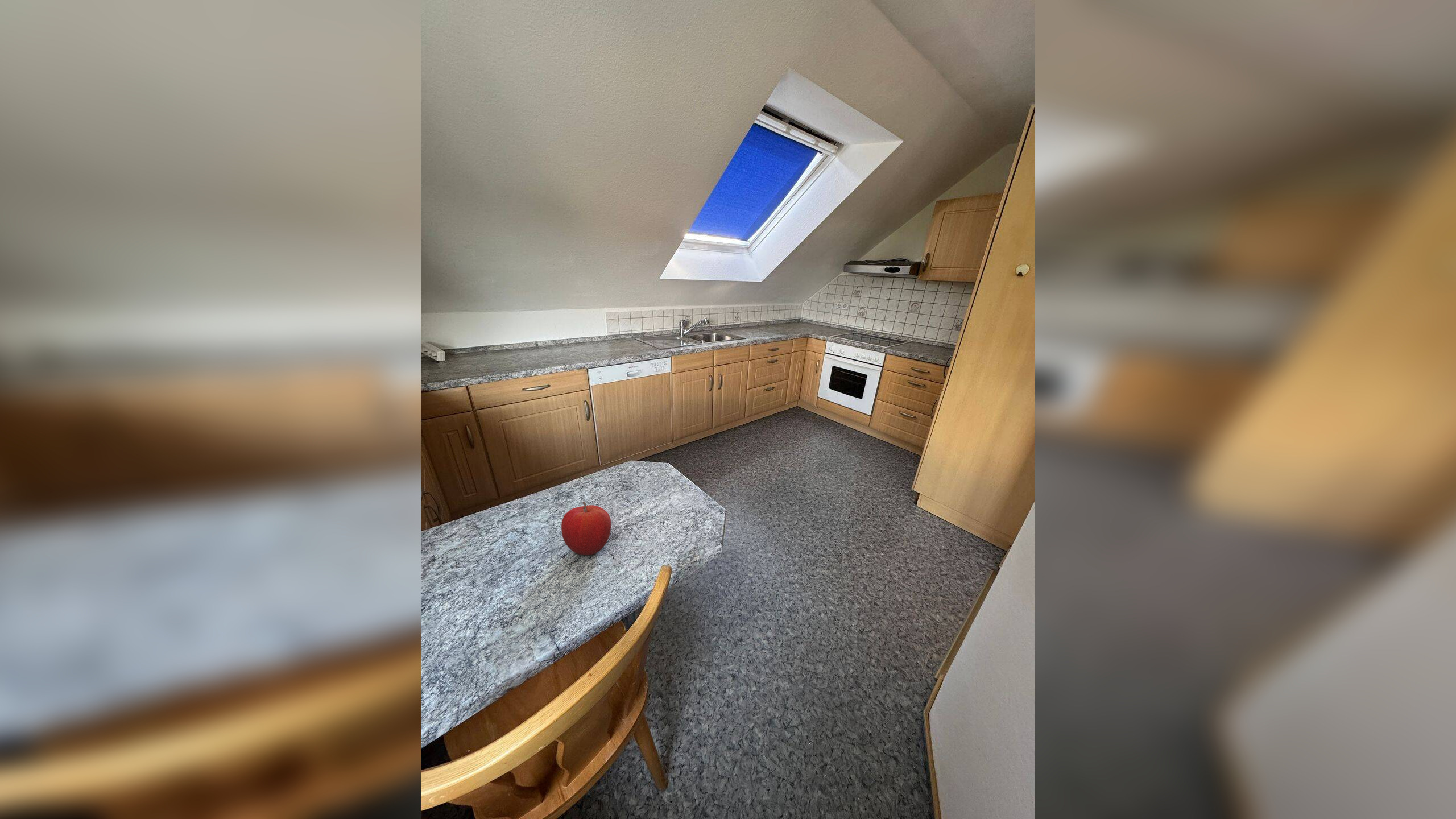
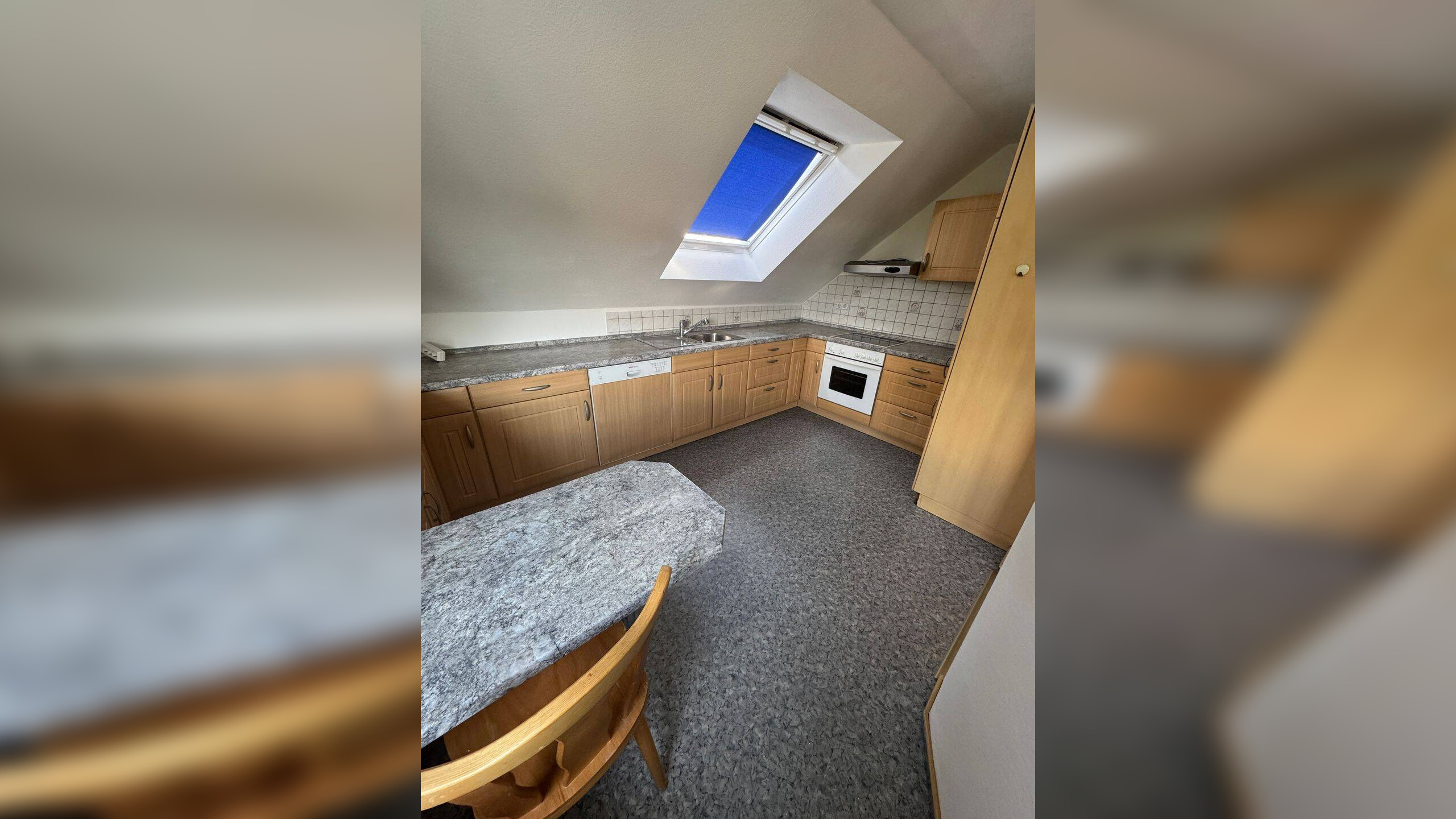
- fruit [561,501,612,556]
